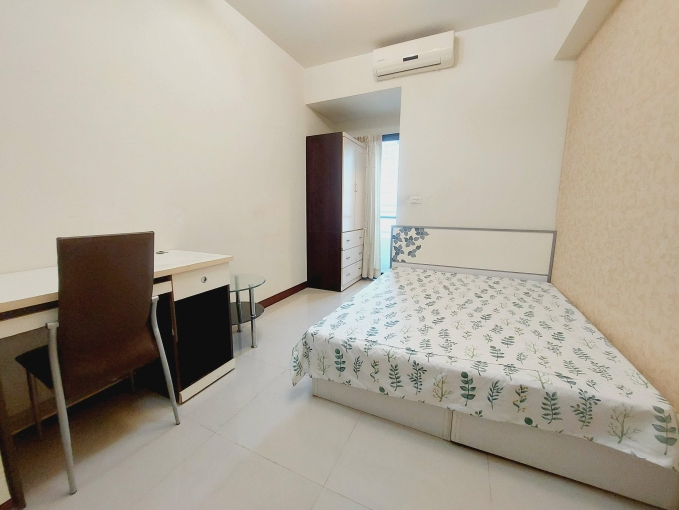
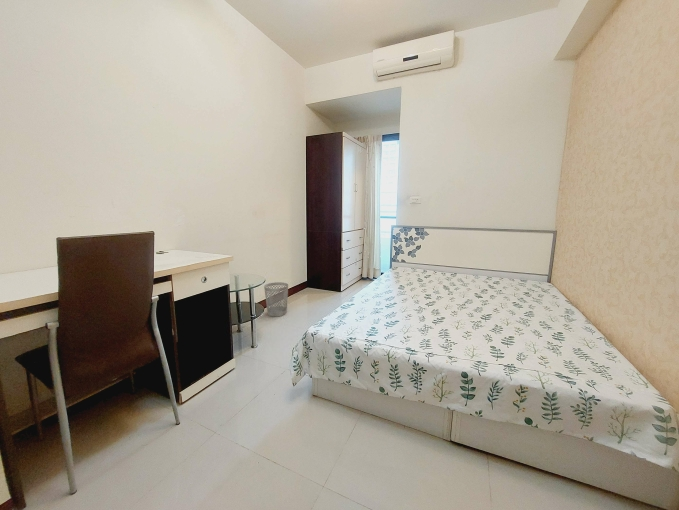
+ wastebasket [263,281,289,318]
